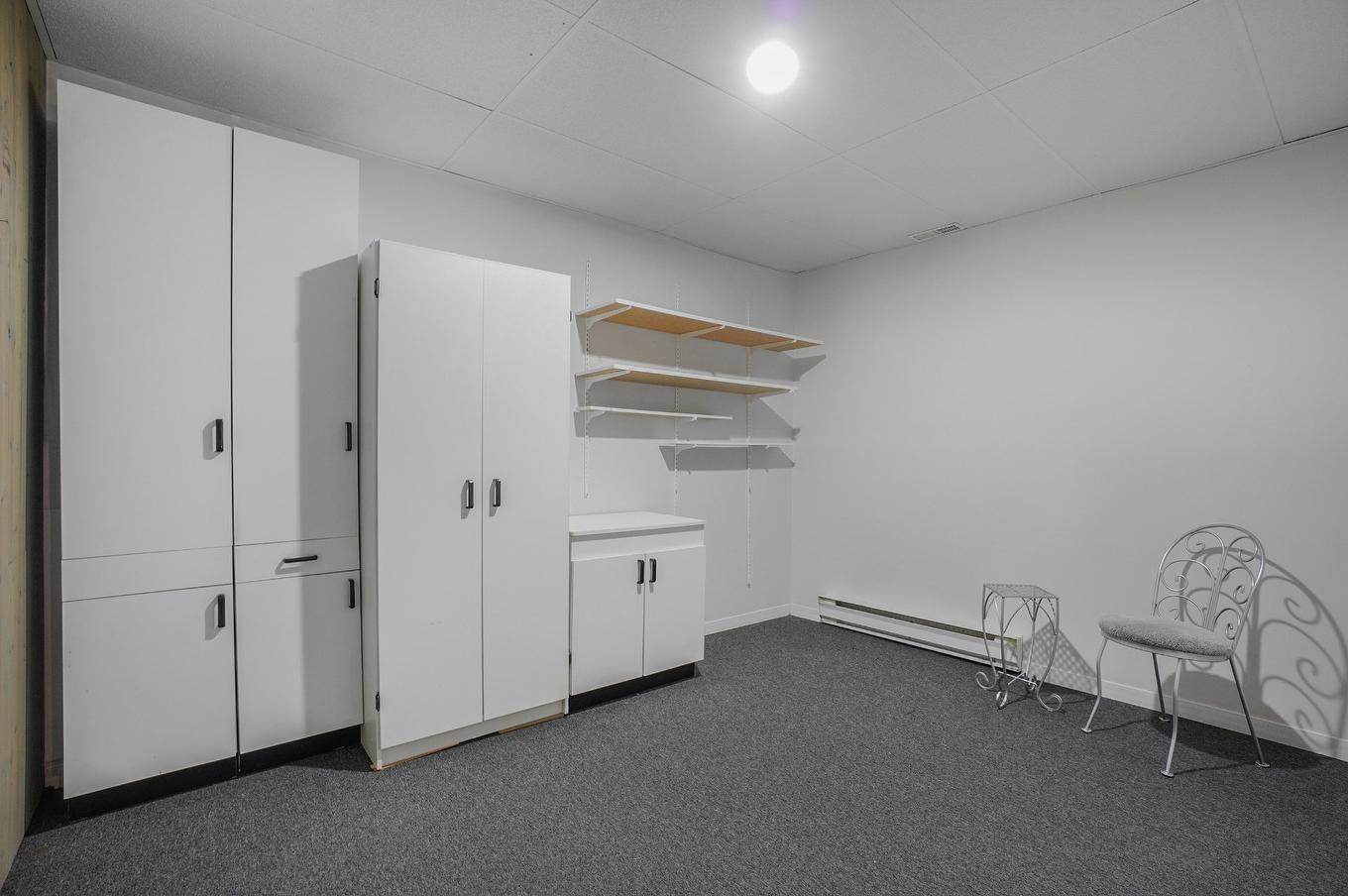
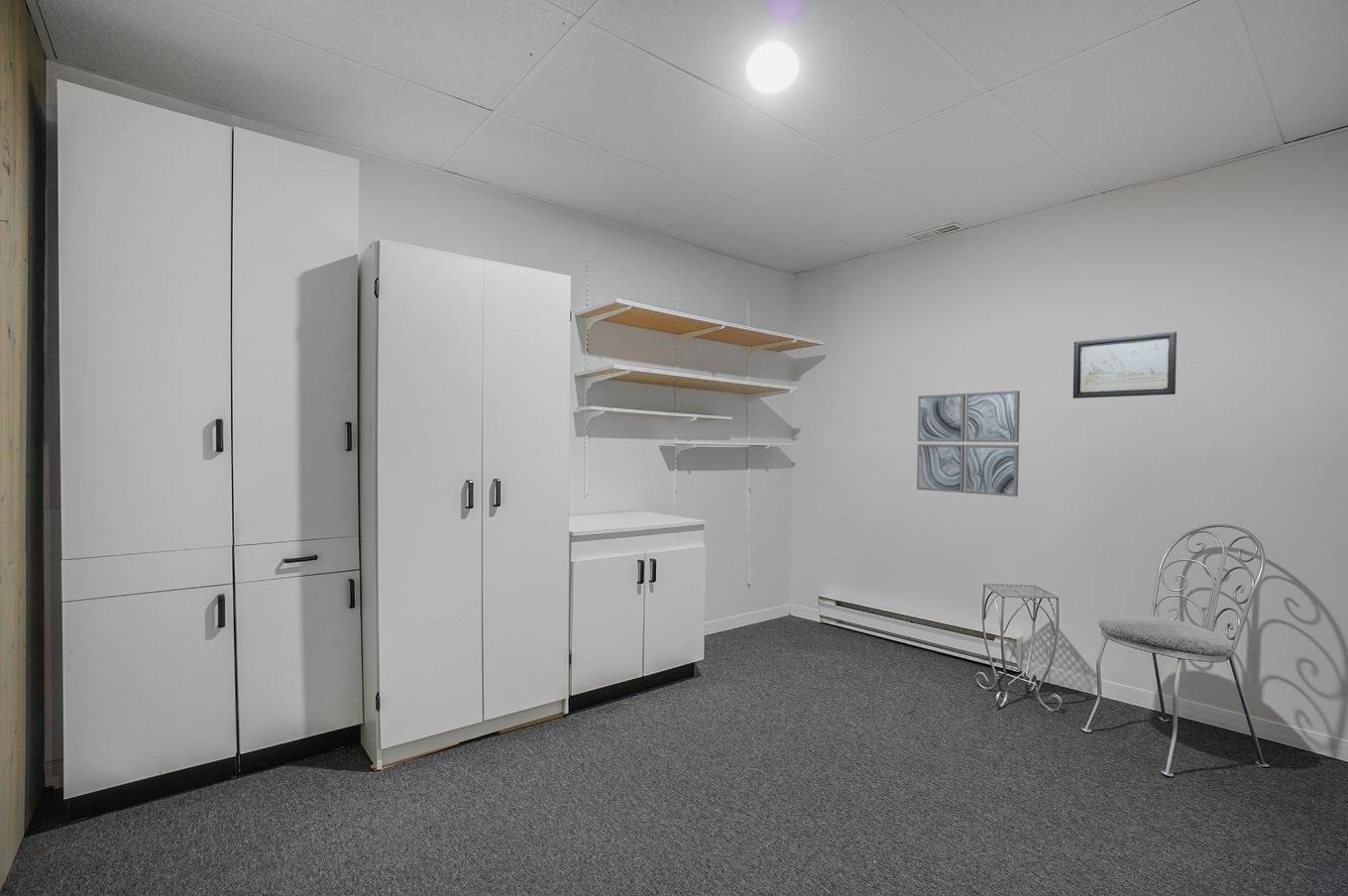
+ wall art [916,390,1021,498]
+ wall art [1072,331,1178,399]
